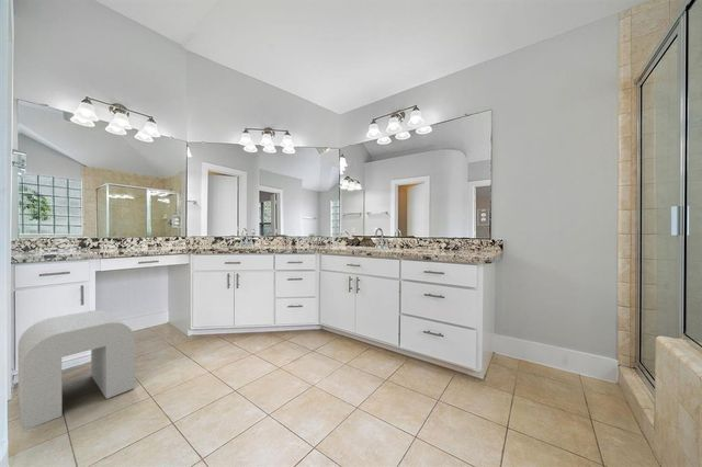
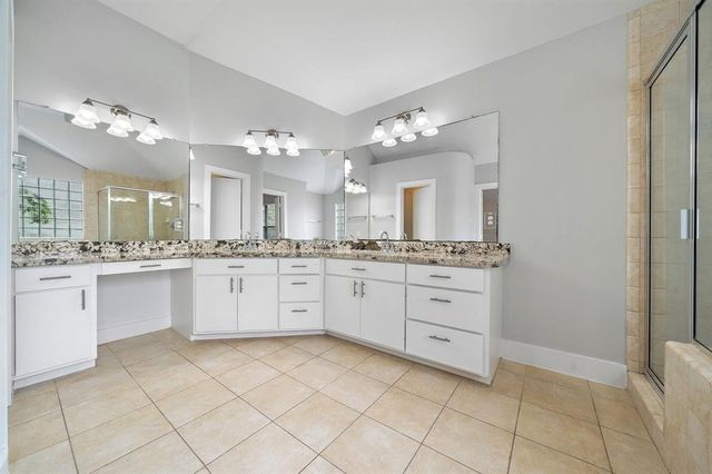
- stool [16,309,136,432]
